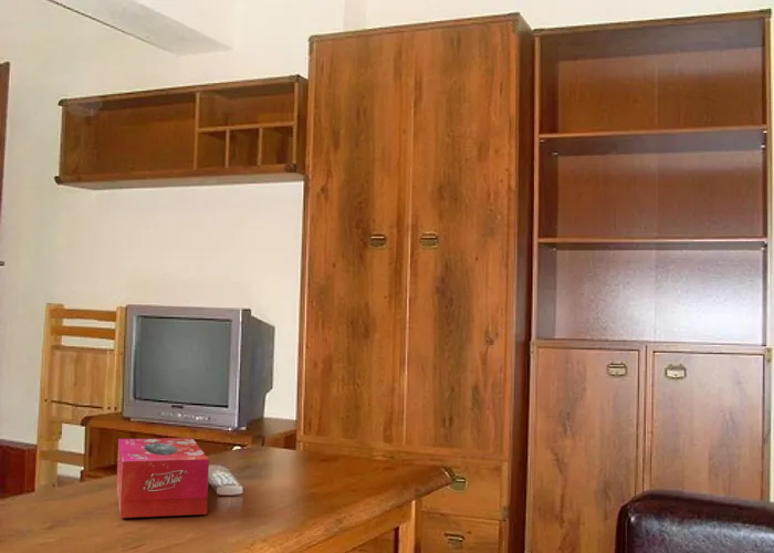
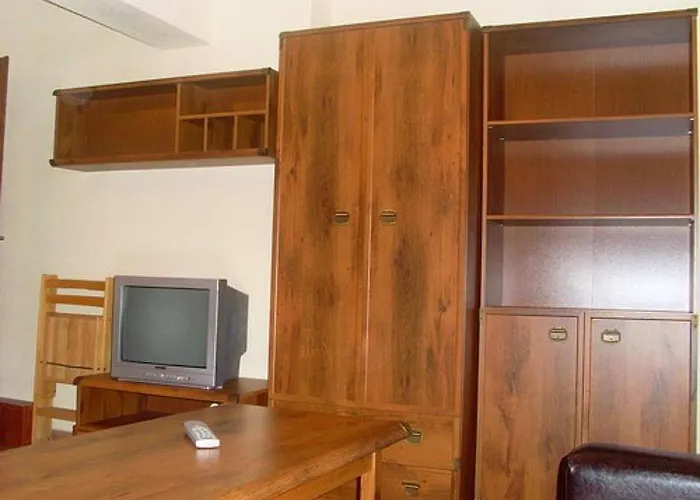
- tissue box [115,437,210,519]
